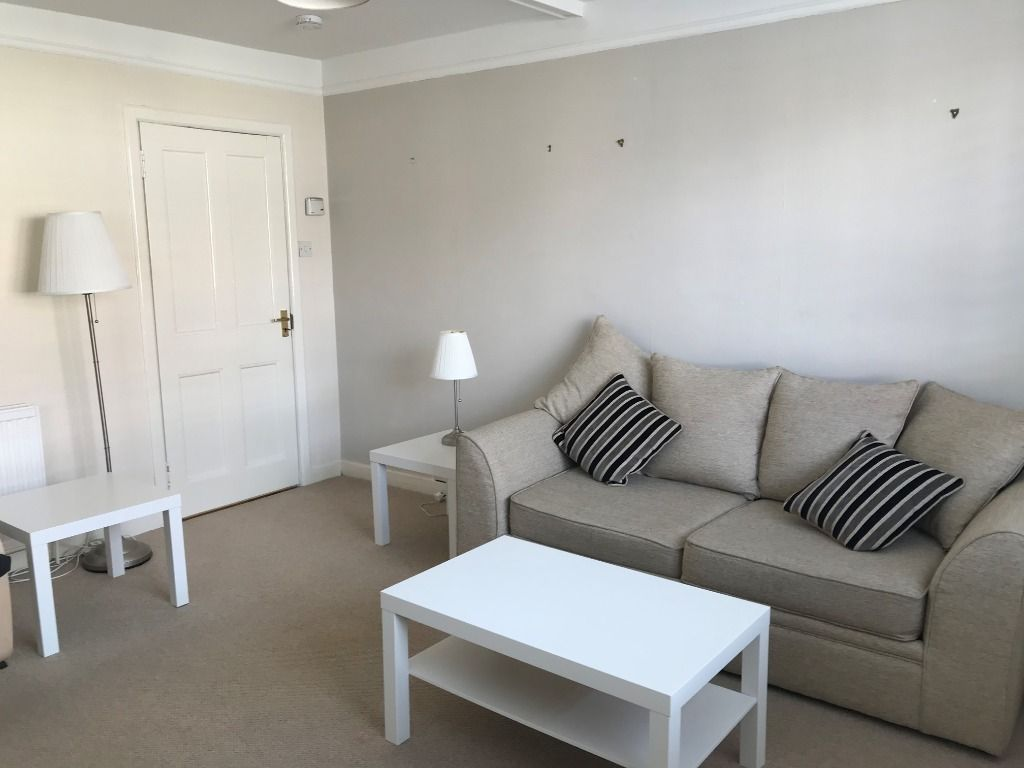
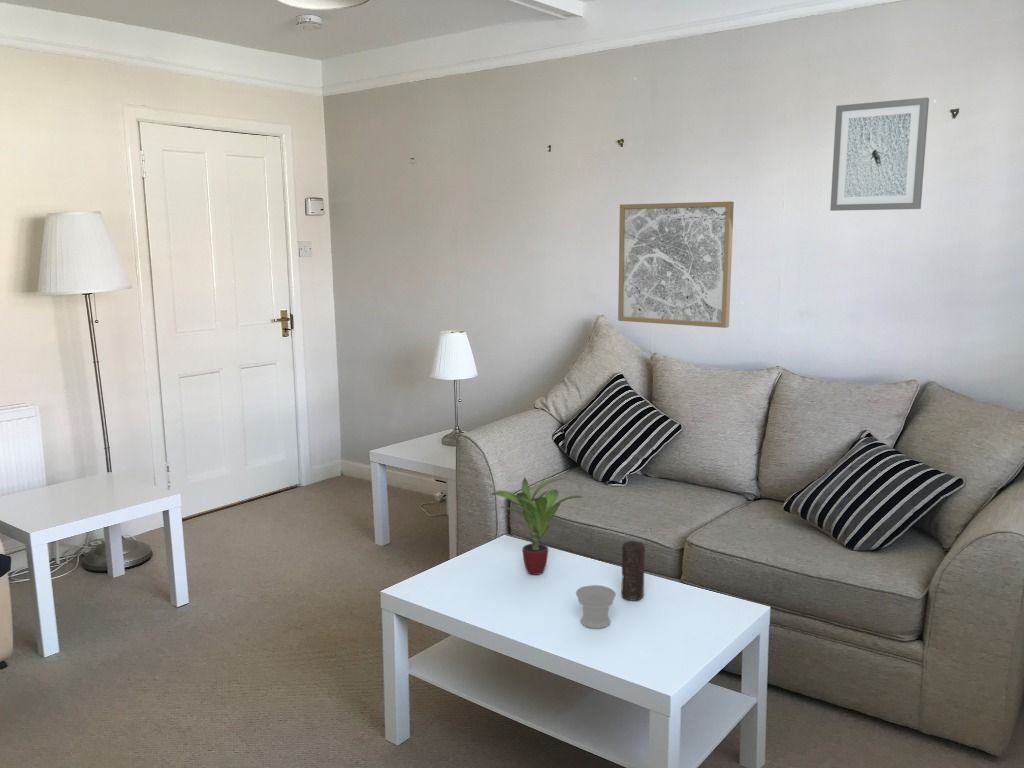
+ candle [620,540,646,601]
+ wall art [617,201,735,329]
+ wall art [829,96,930,212]
+ cup [575,584,617,629]
+ potted plant [489,476,583,576]
